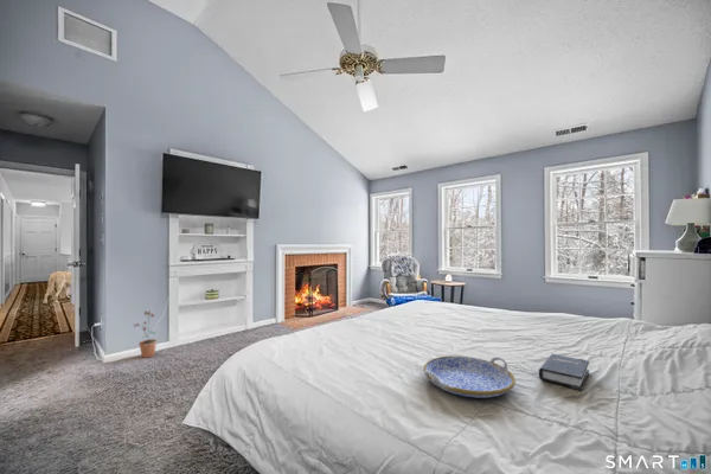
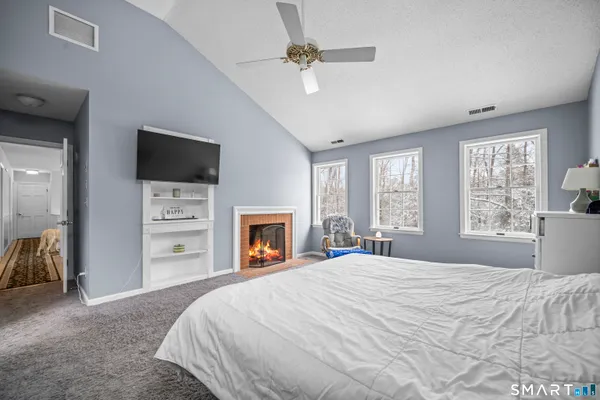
- potted plant [133,309,158,359]
- serving tray [423,354,517,399]
- hardback book [538,353,590,391]
